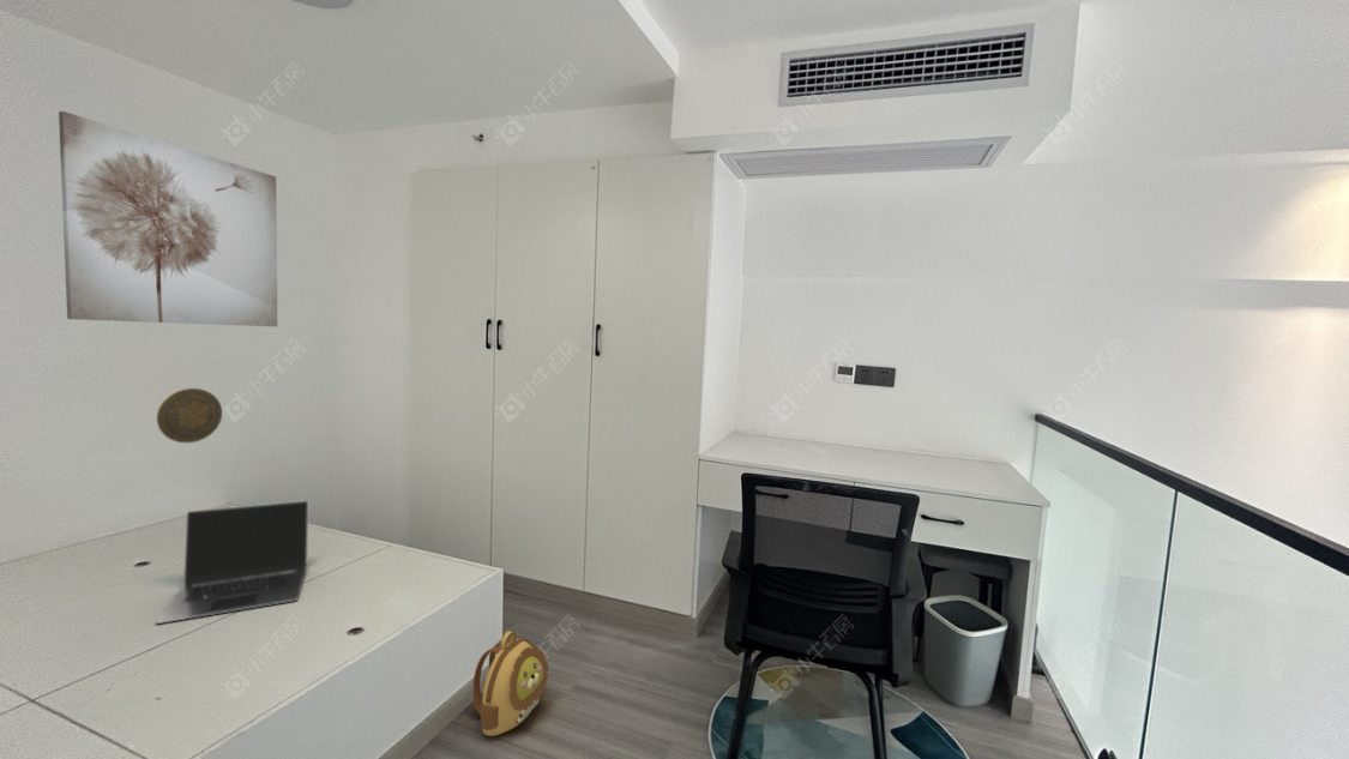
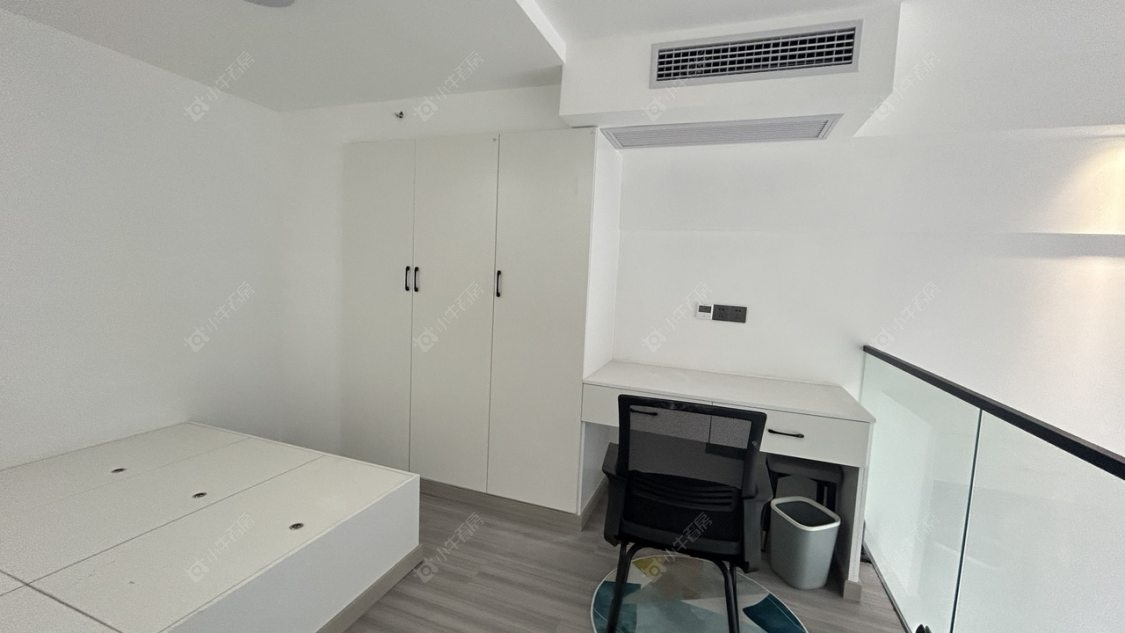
- laptop [155,499,309,625]
- decorative plate [156,387,223,444]
- wall art [58,110,278,327]
- backpack [472,630,549,737]
